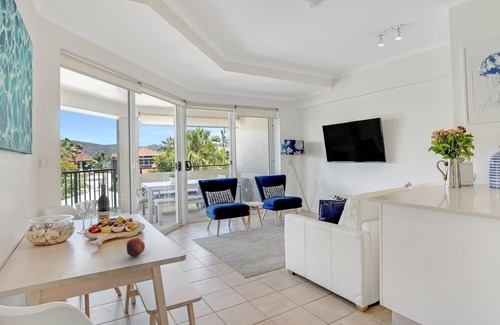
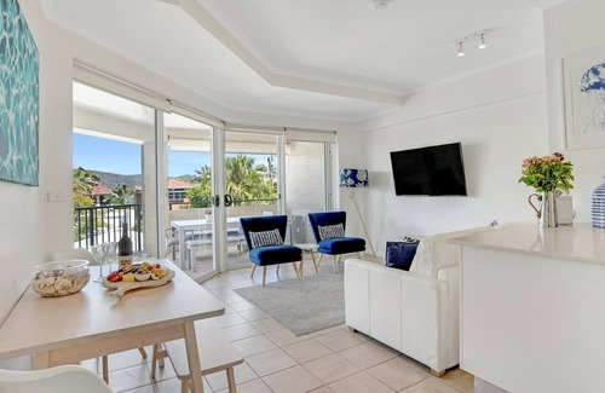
- fruit [126,237,146,258]
